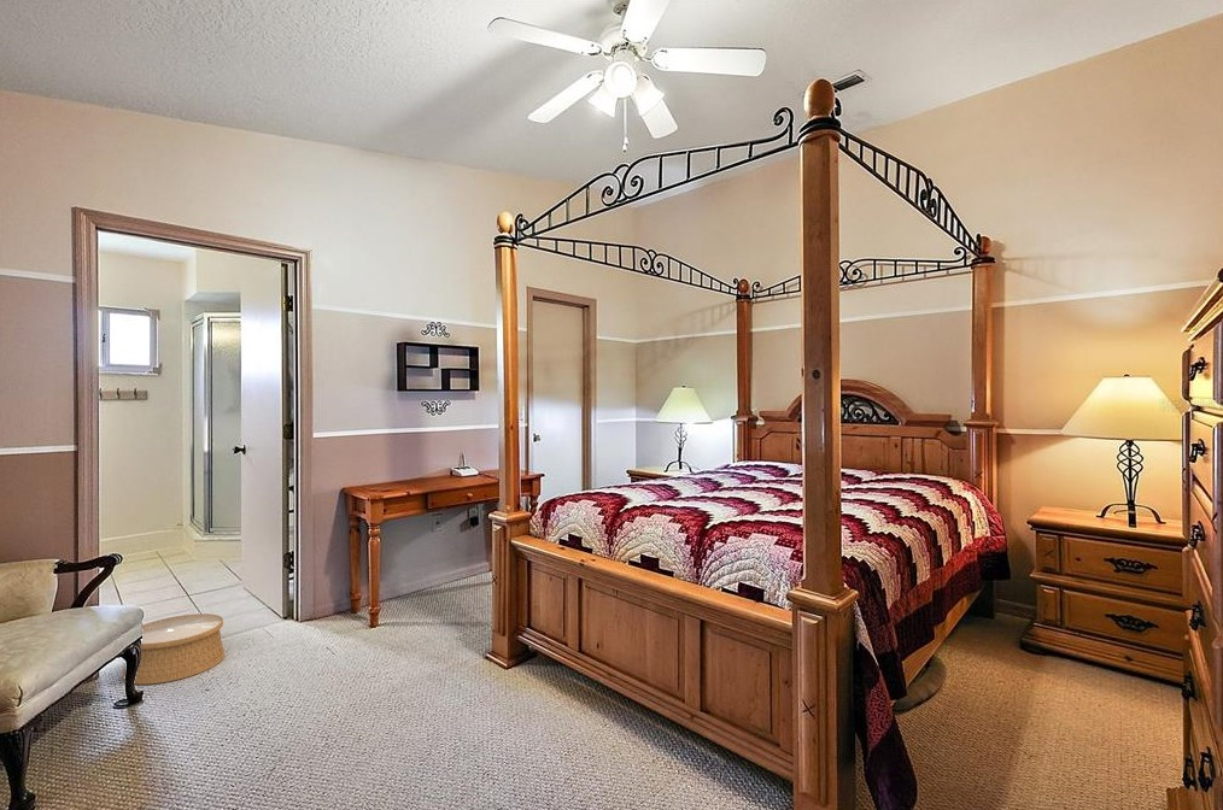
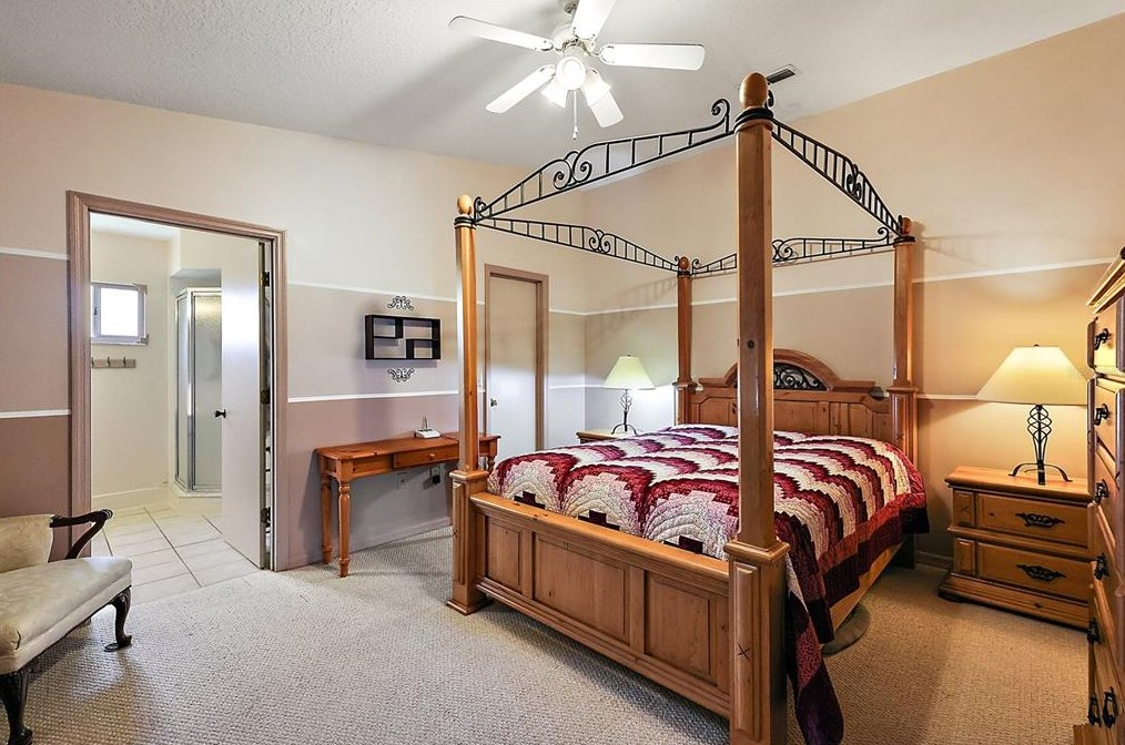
- woven basket [122,612,226,686]
